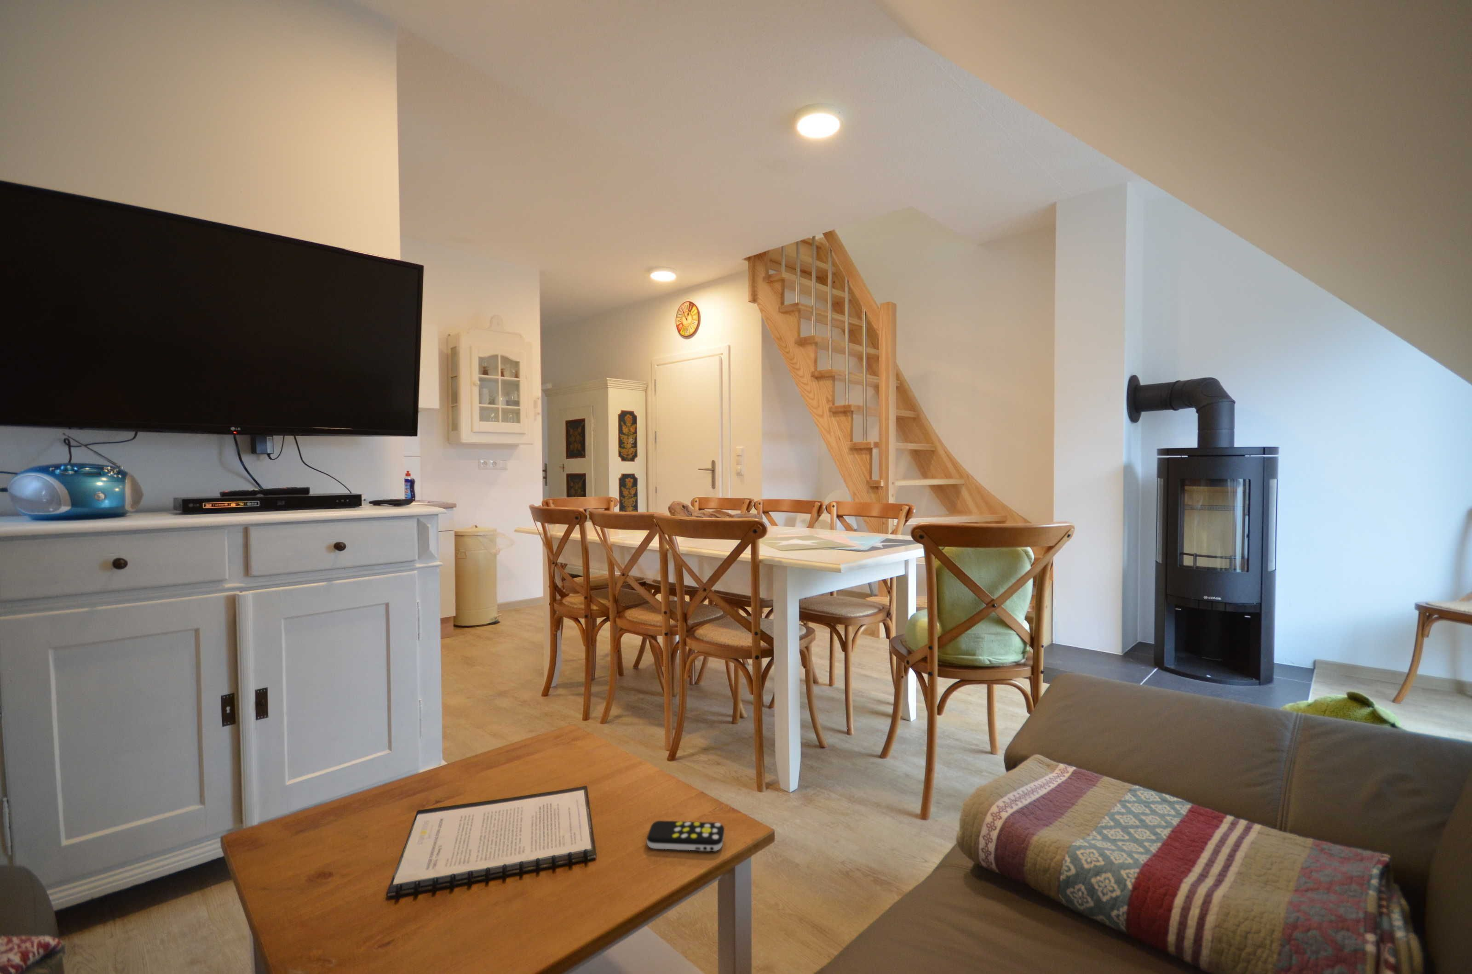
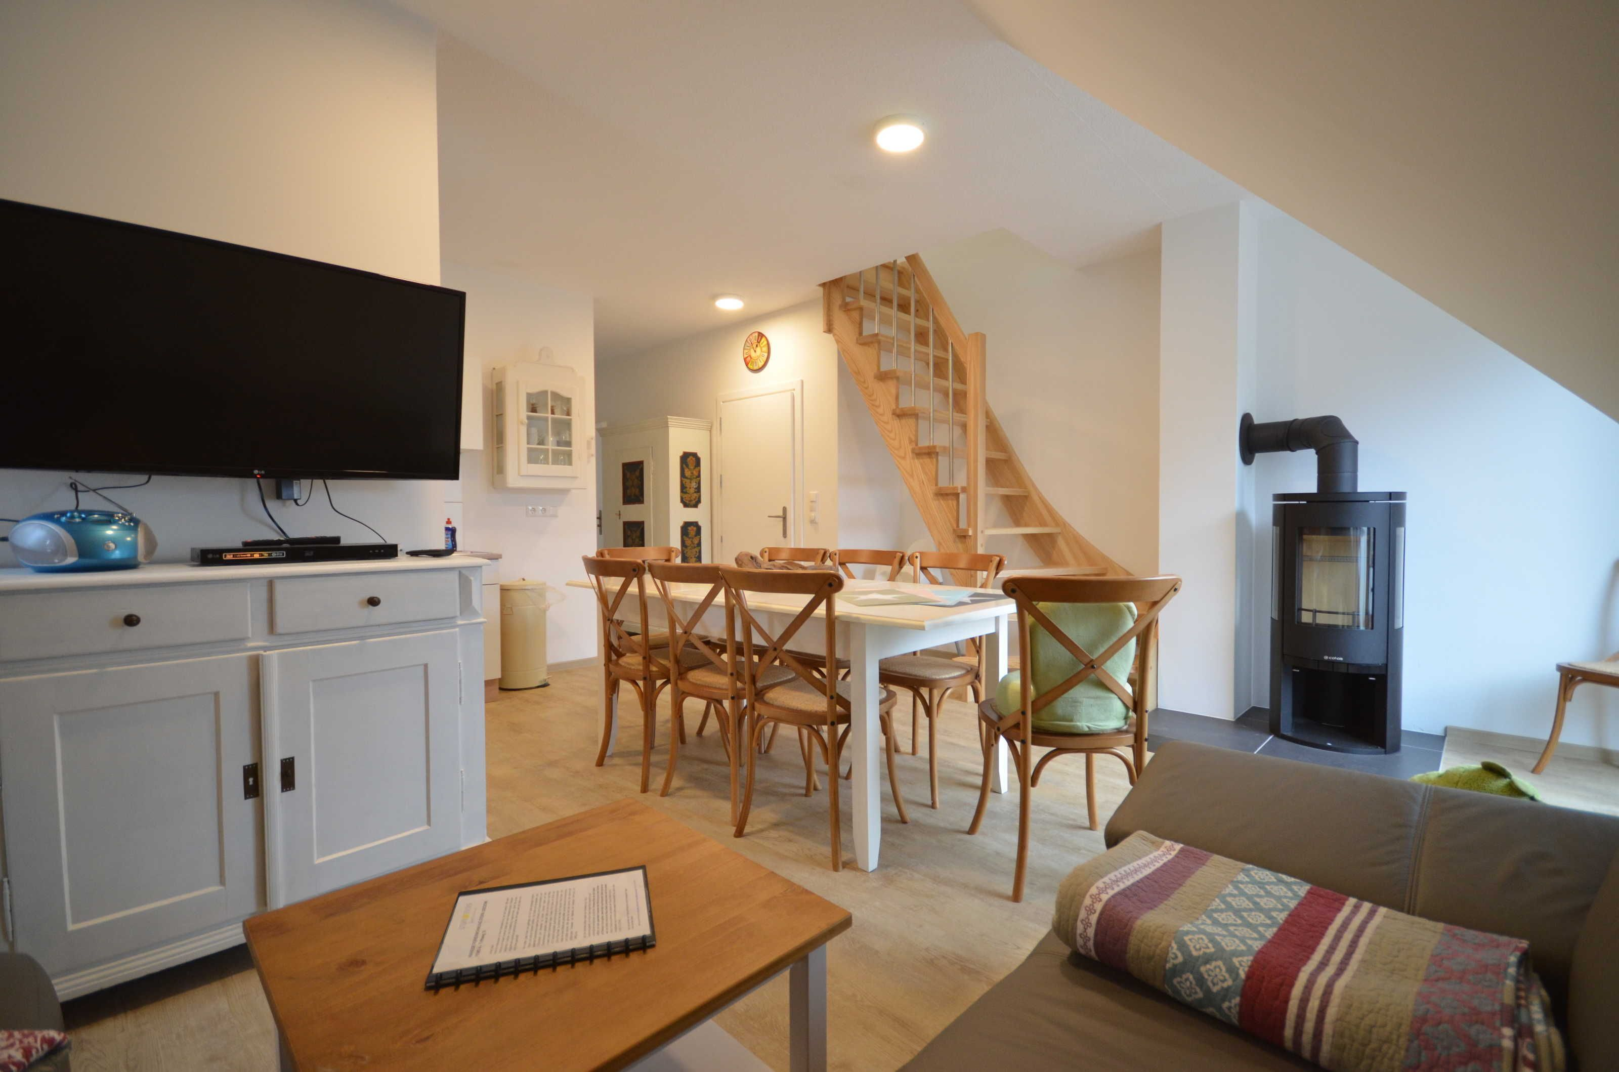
- remote control [646,820,725,852]
